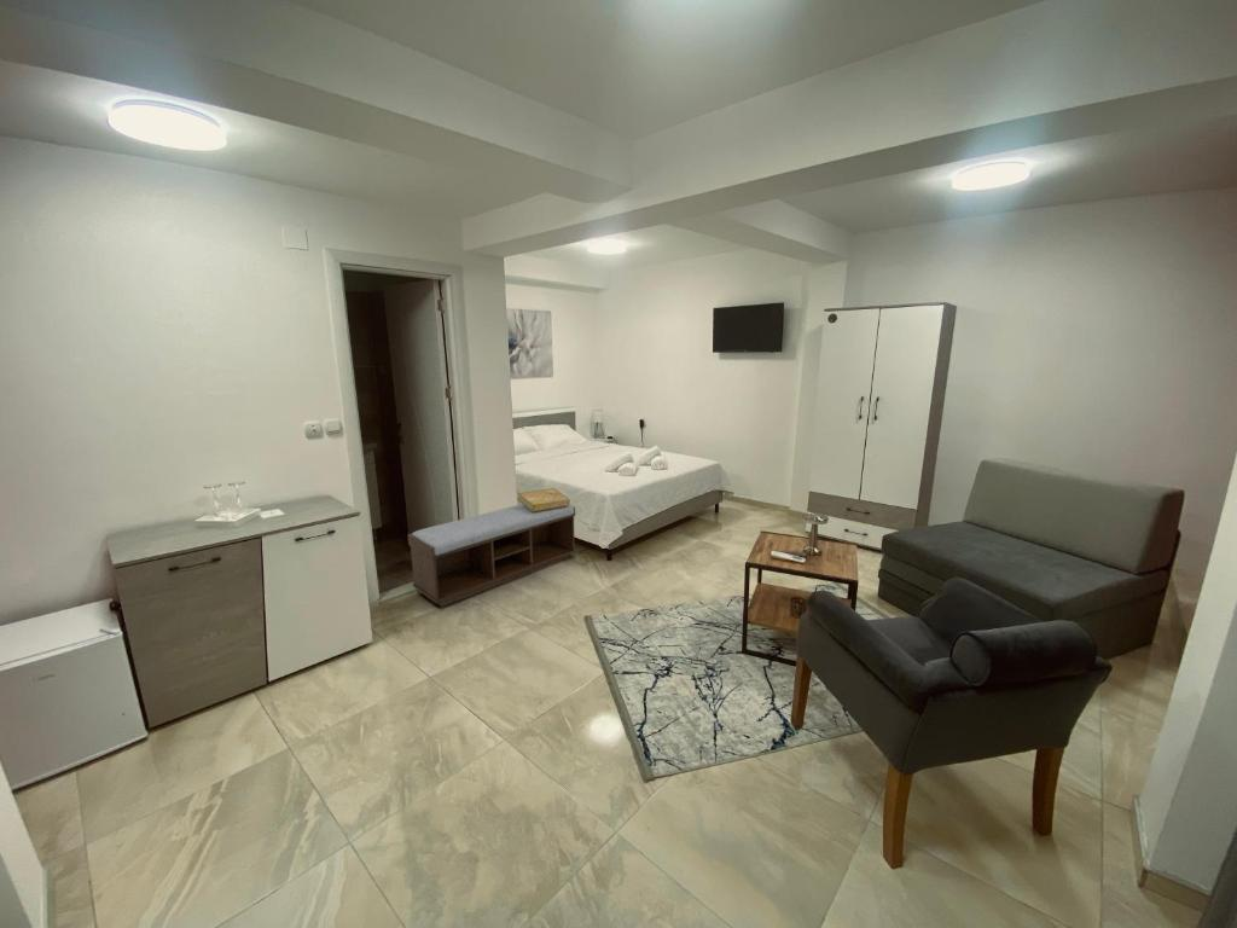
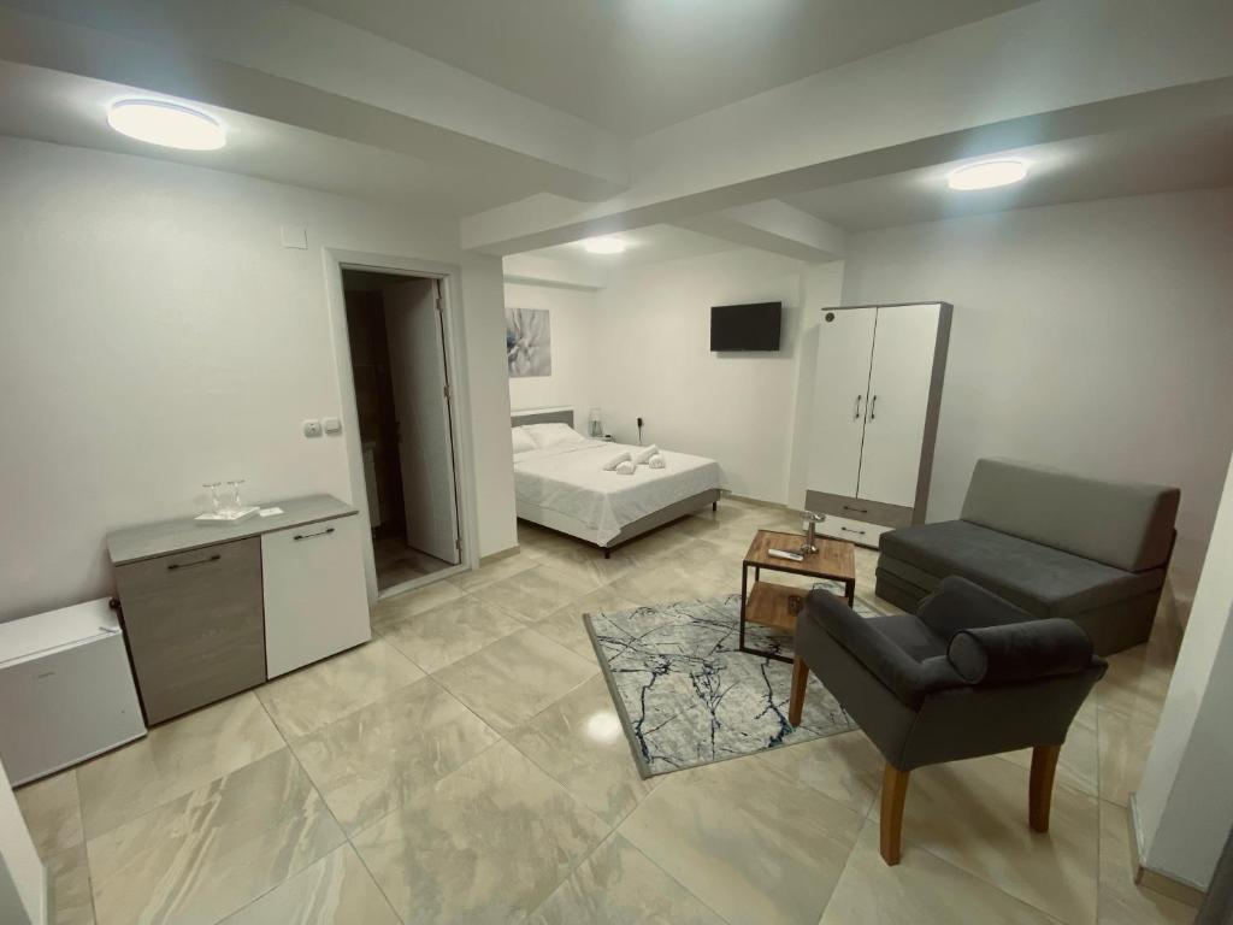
- bench [407,503,577,608]
- decorative box [517,487,571,511]
